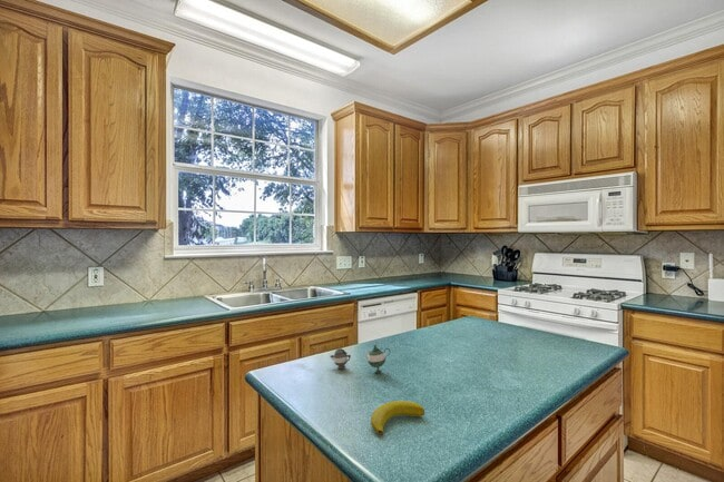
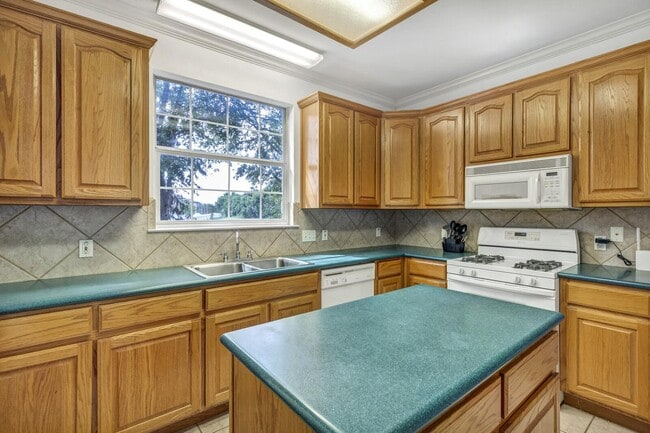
- teapot [329,344,391,374]
- banana [370,400,425,436]
